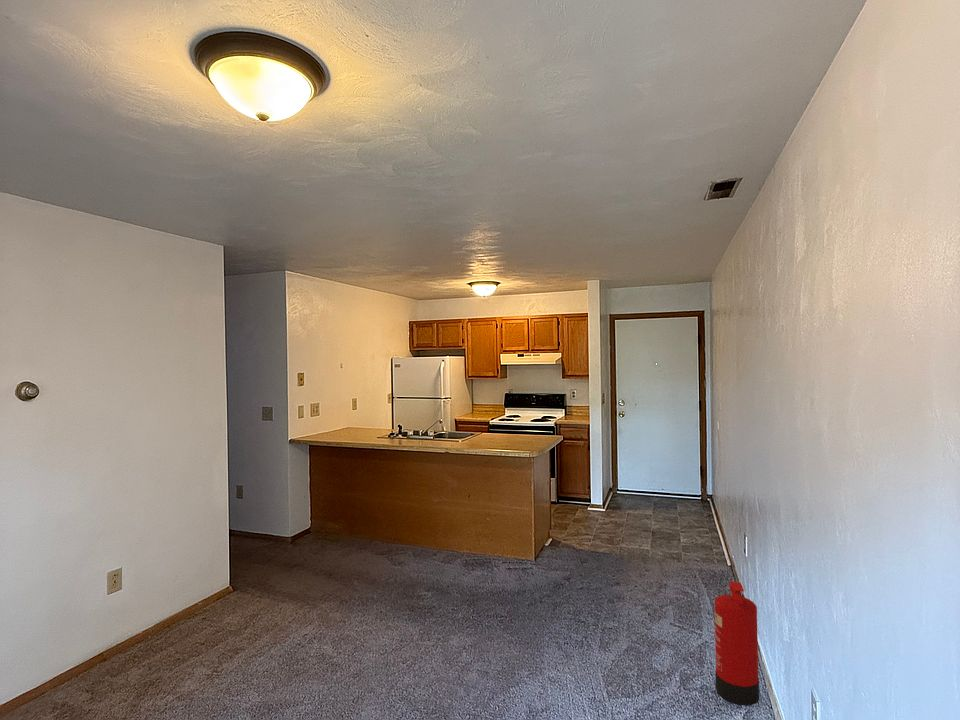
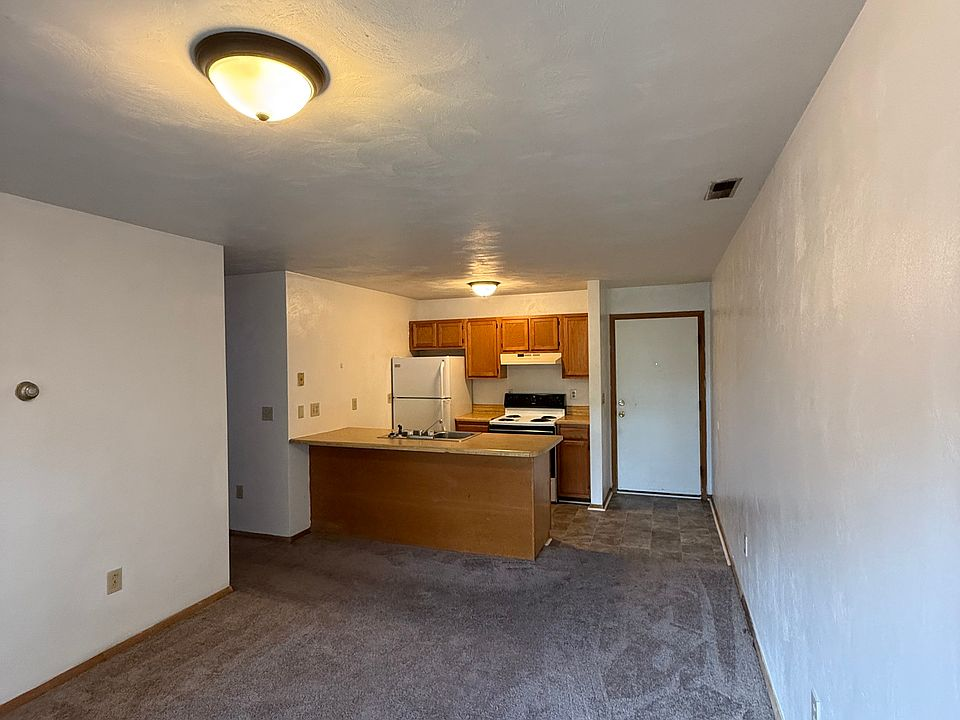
- fire extinguisher [714,581,760,706]
